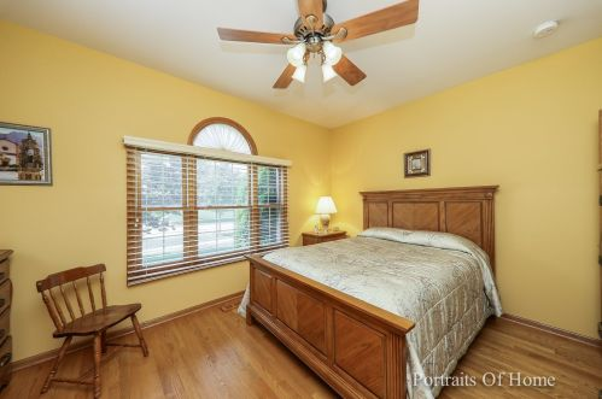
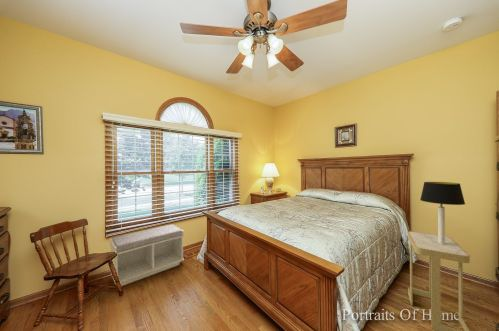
+ side table [407,230,471,331]
+ table lamp [419,181,466,244]
+ bench [109,223,185,287]
